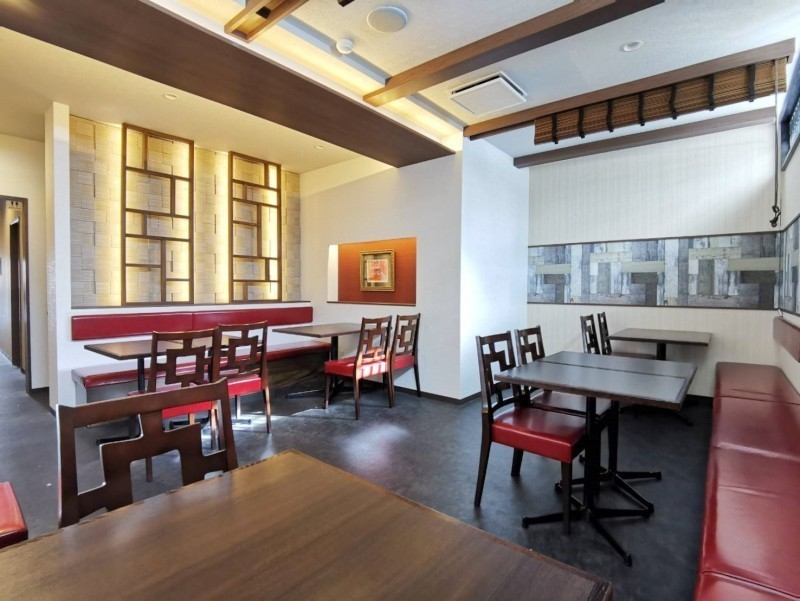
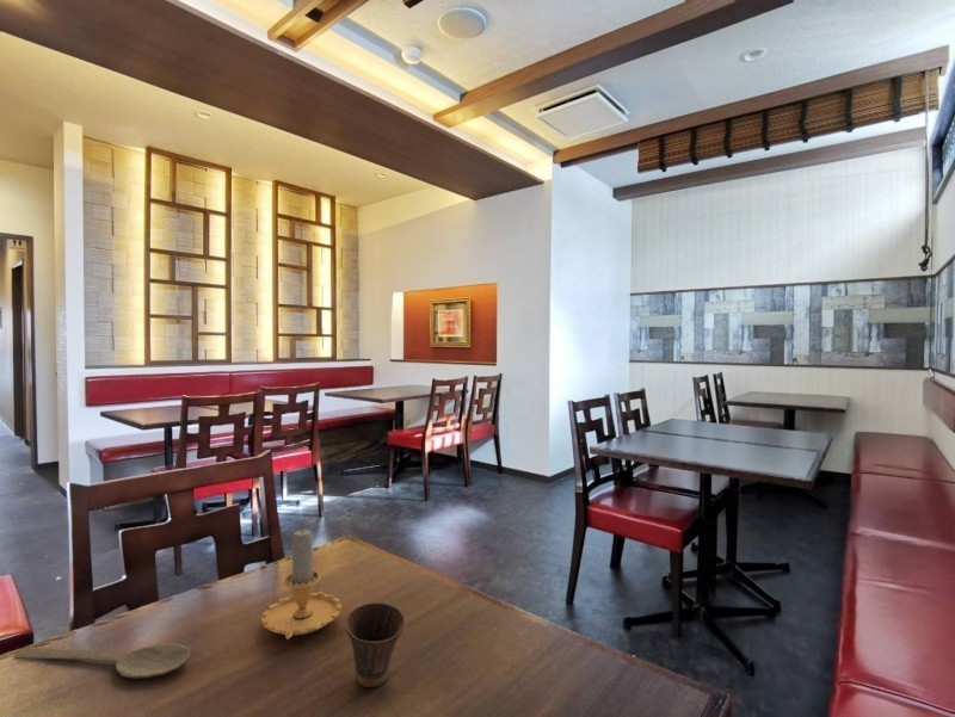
+ wooden spoon [13,642,192,680]
+ candle [260,527,343,641]
+ cup [344,601,406,688]
